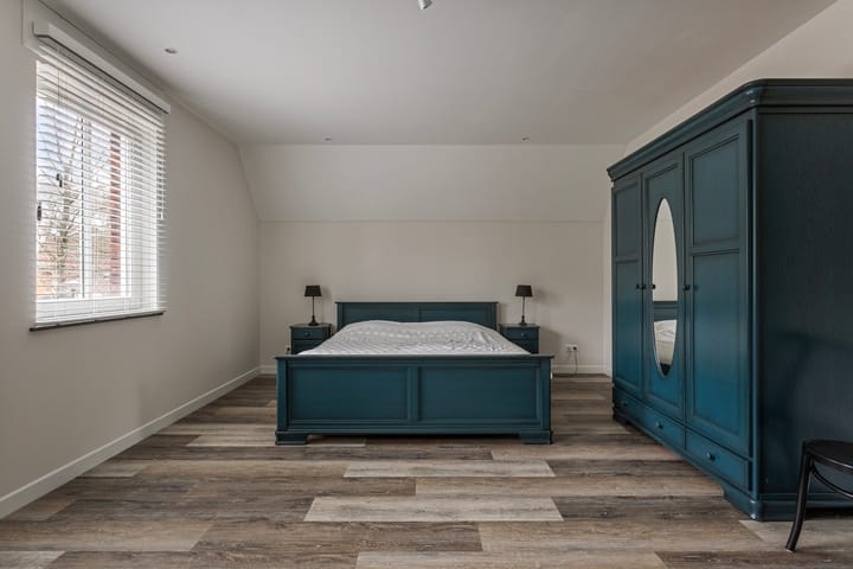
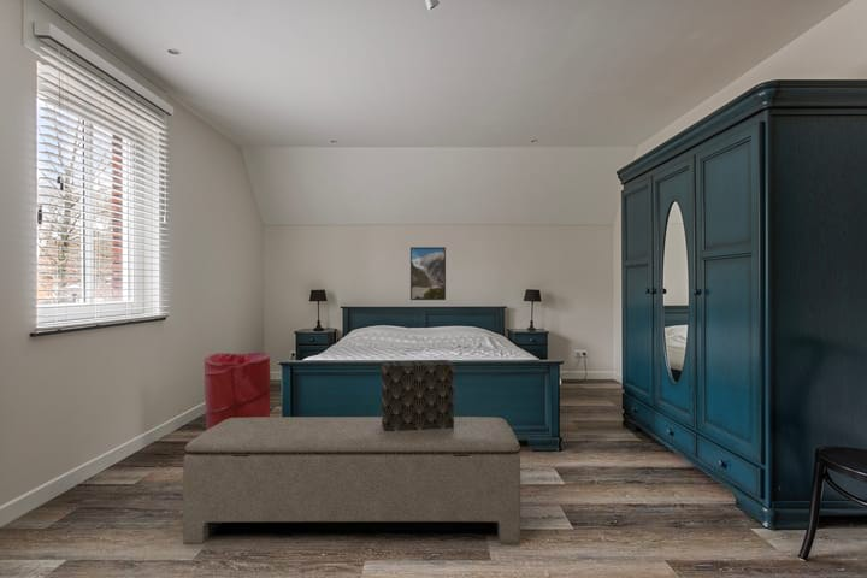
+ decorative box [381,359,455,431]
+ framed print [409,246,447,301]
+ laundry hamper [204,352,272,431]
+ bench [182,415,521,545]
